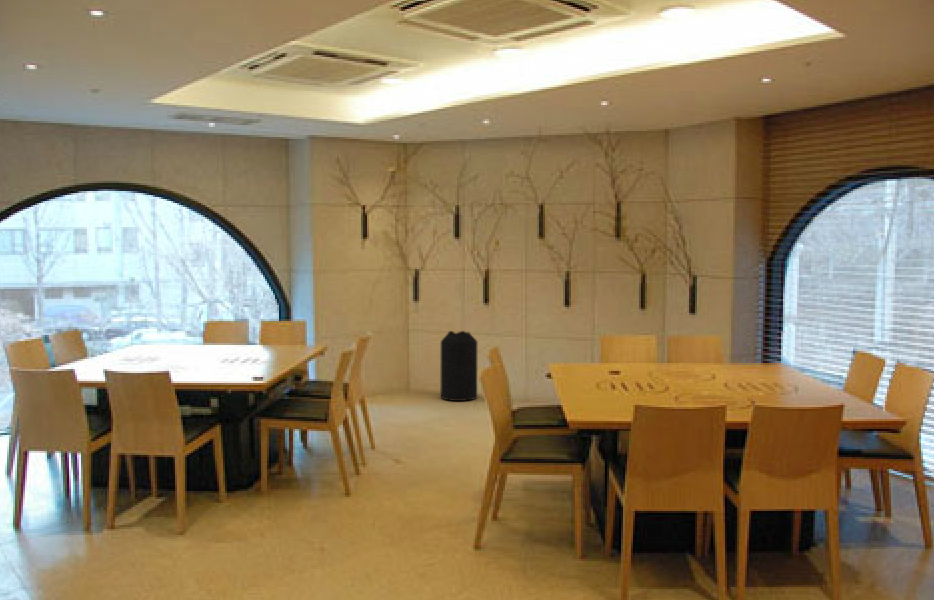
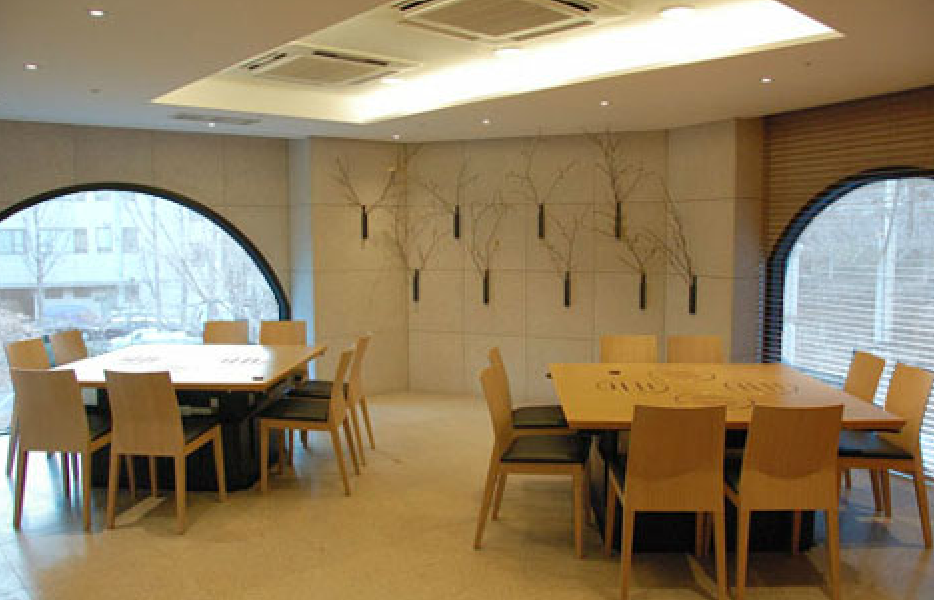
- trash can [440,330,478,402]
